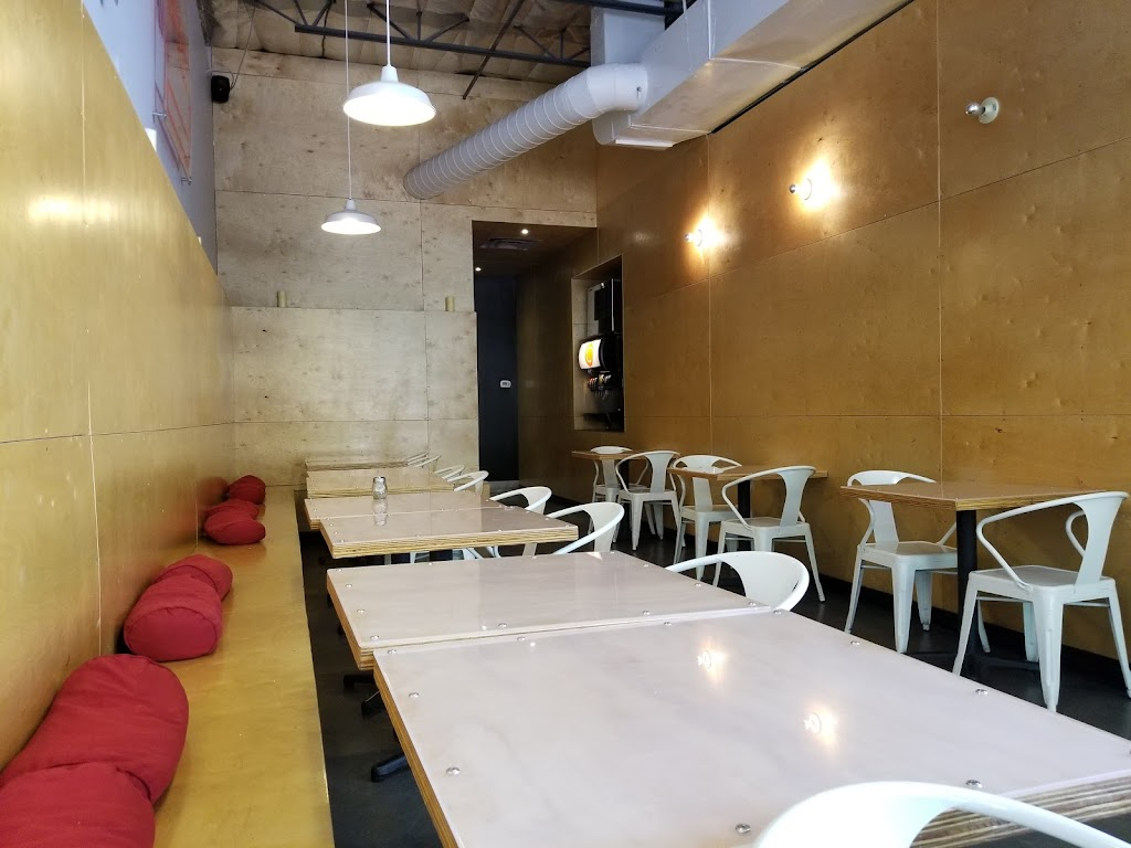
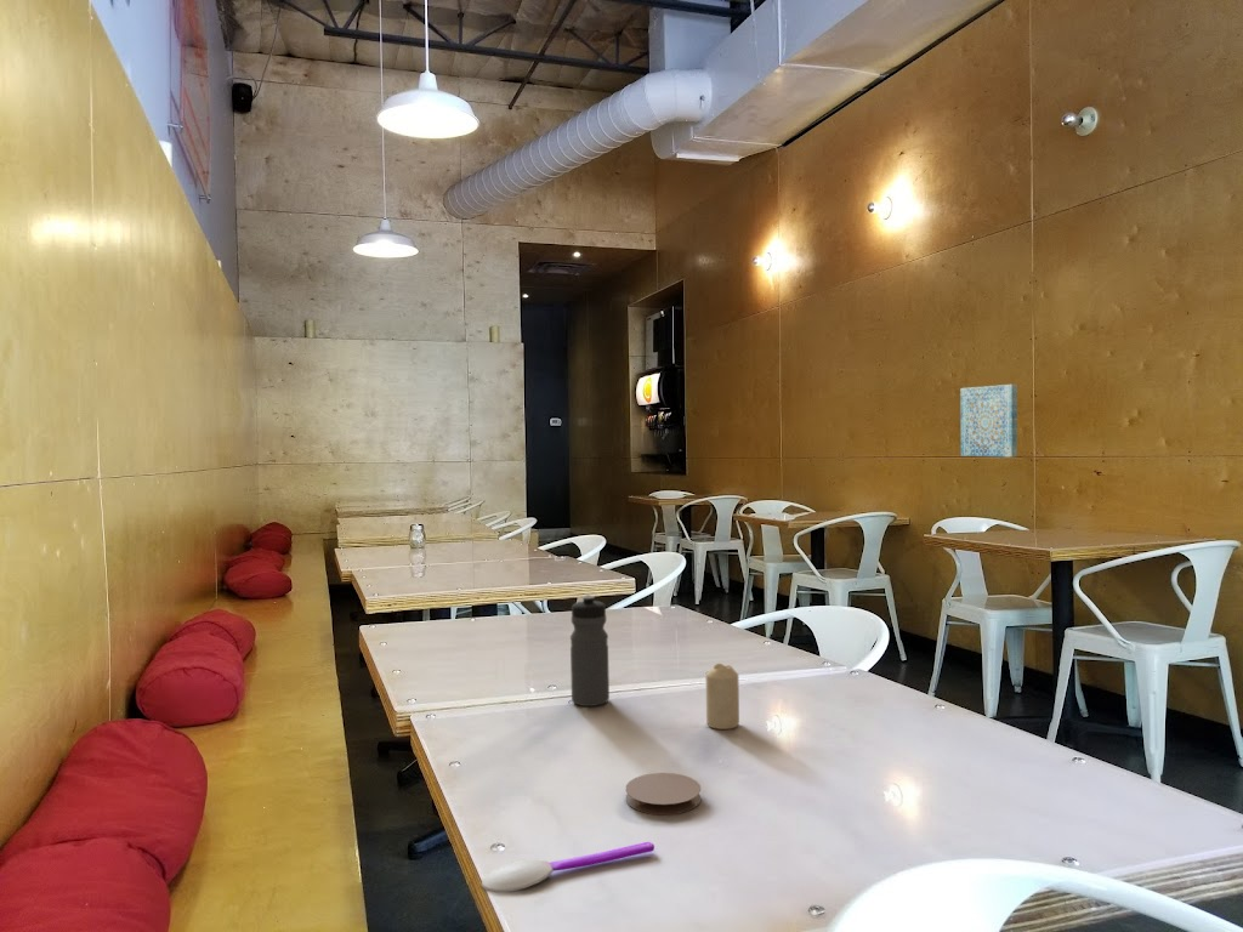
+ water bottle [569,595,611,707]
+ coaster [624,772,702,817]
+ wall art [959,383,1018,459]
+ candle [705,663,740,731]
+ spoon [481,841,655,893]
